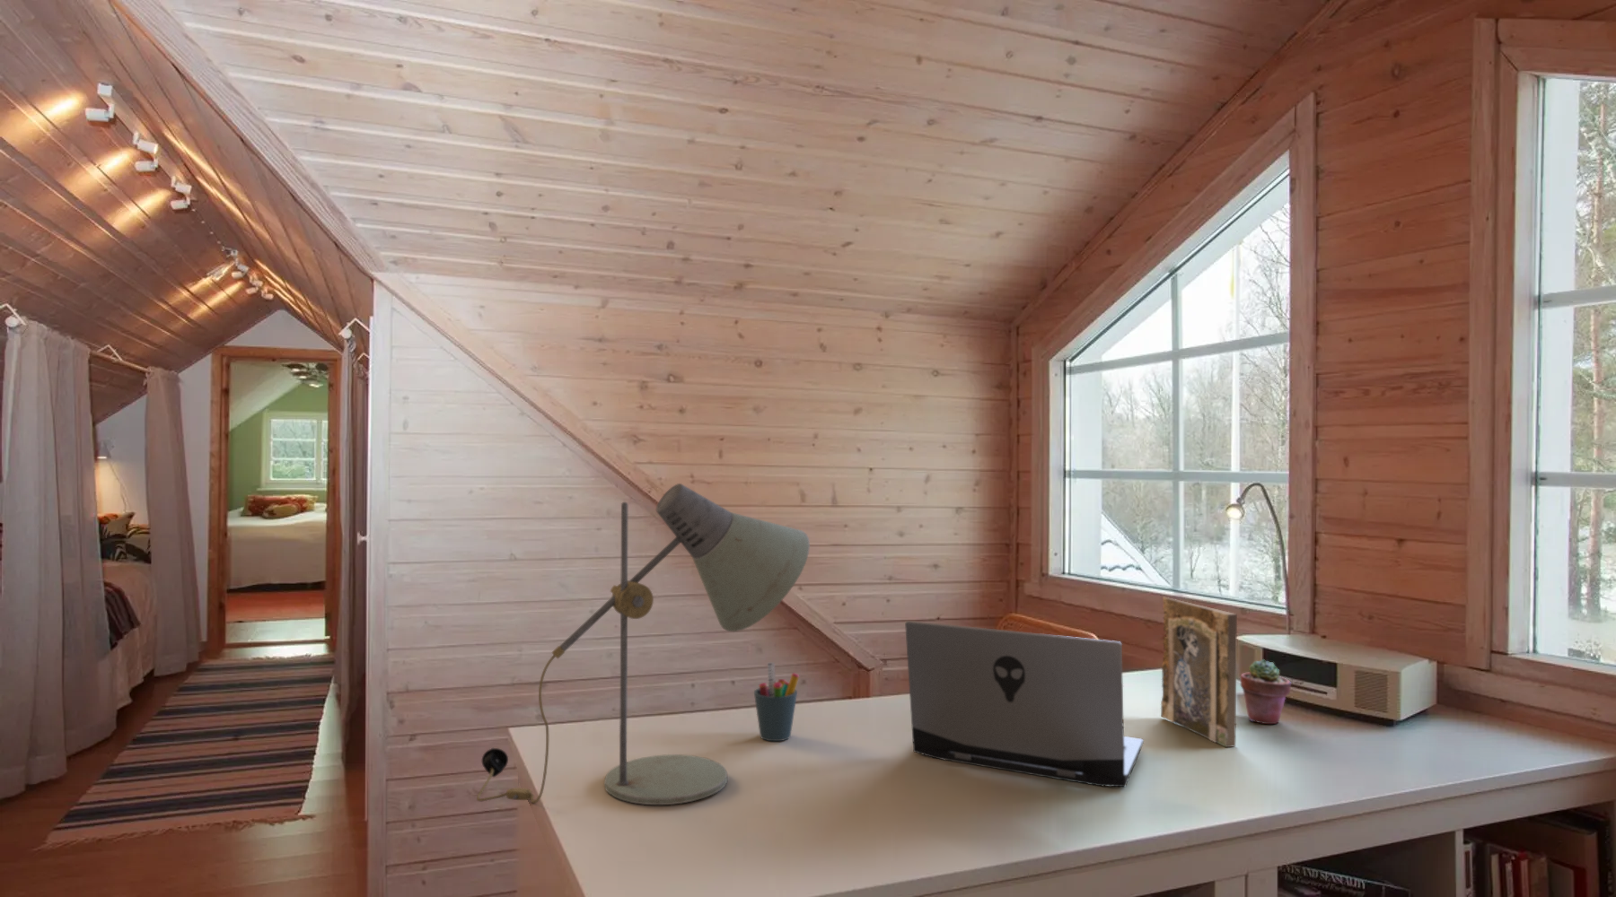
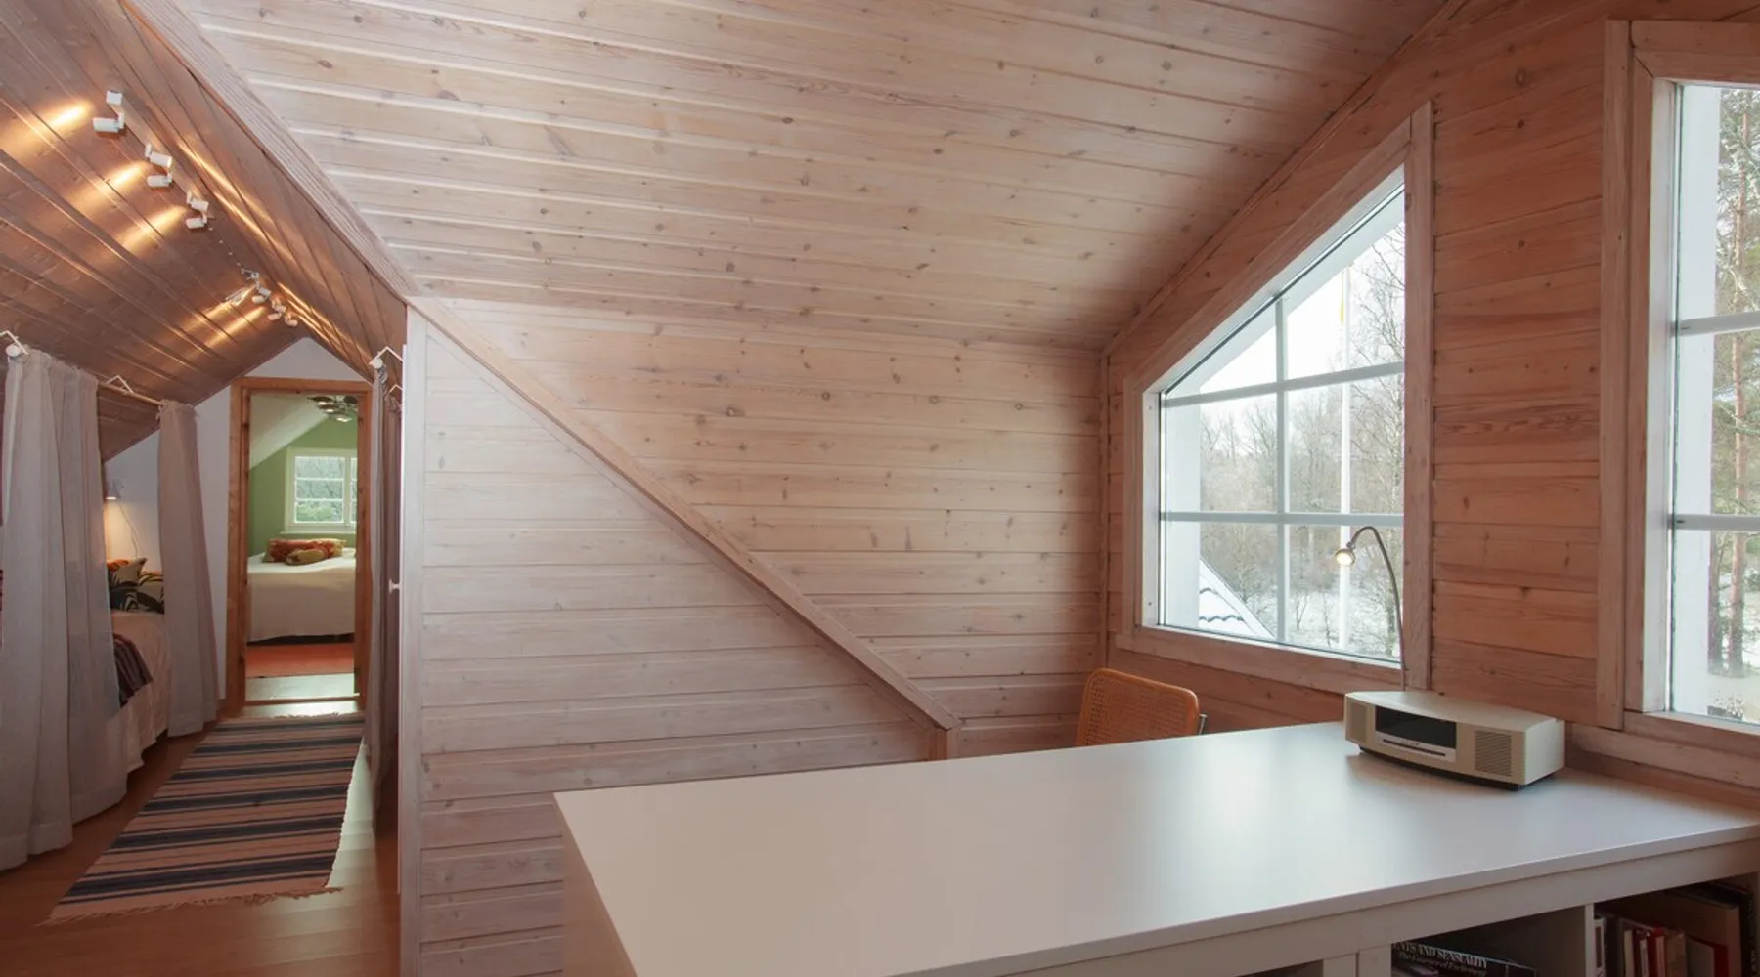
- pen holder [753,661,800,742]
- desk lamp [475,483,810,805]
- potted succulent [1240,658,1292,725]
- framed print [1159,597,1238,748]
- laptop [904,620,1145,788]
